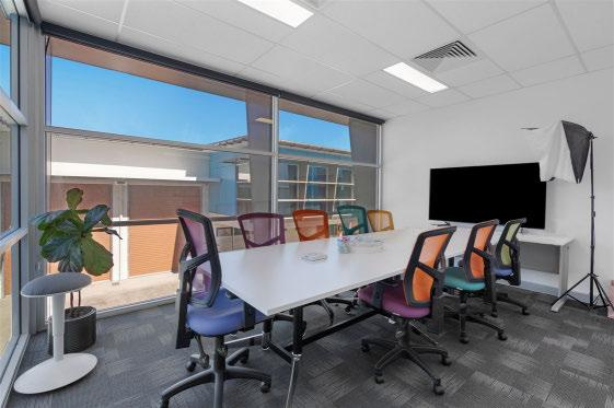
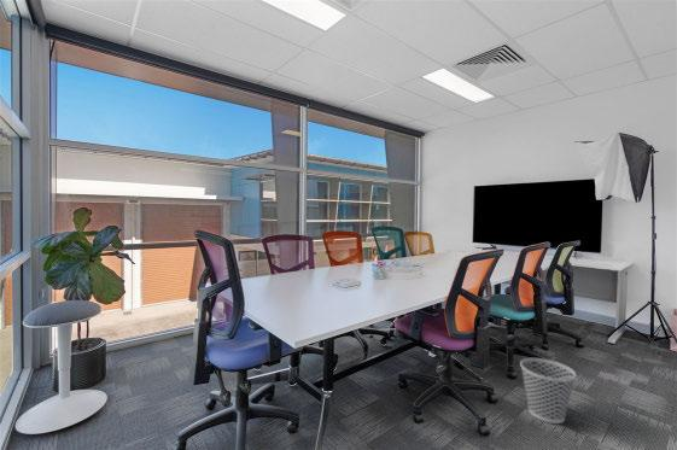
+ wastebasket [519,357,577,425]
